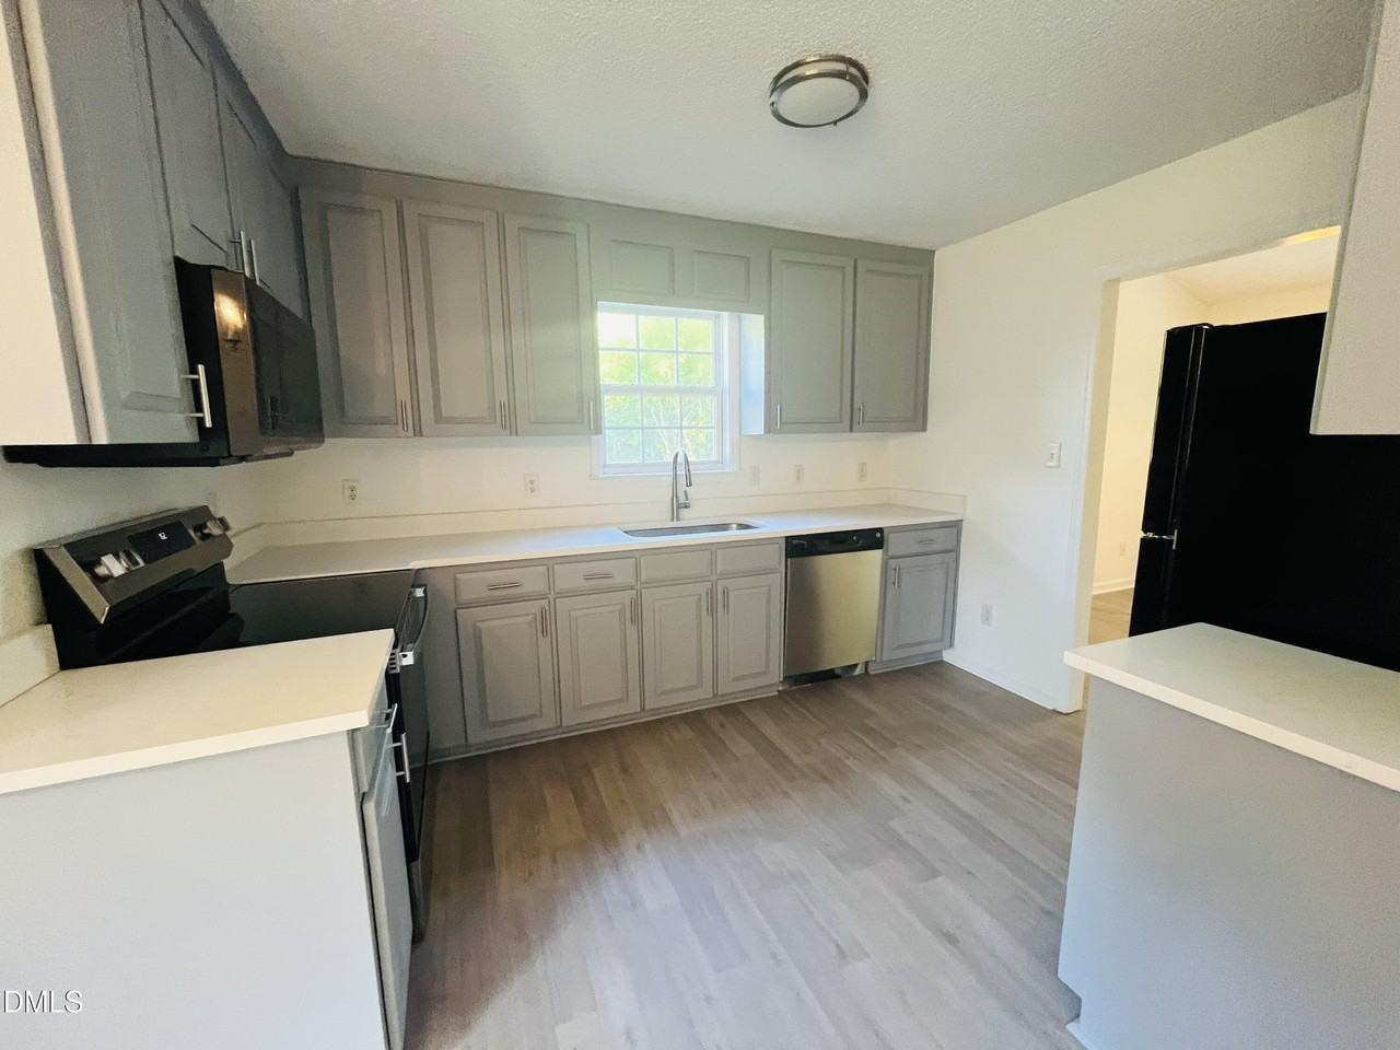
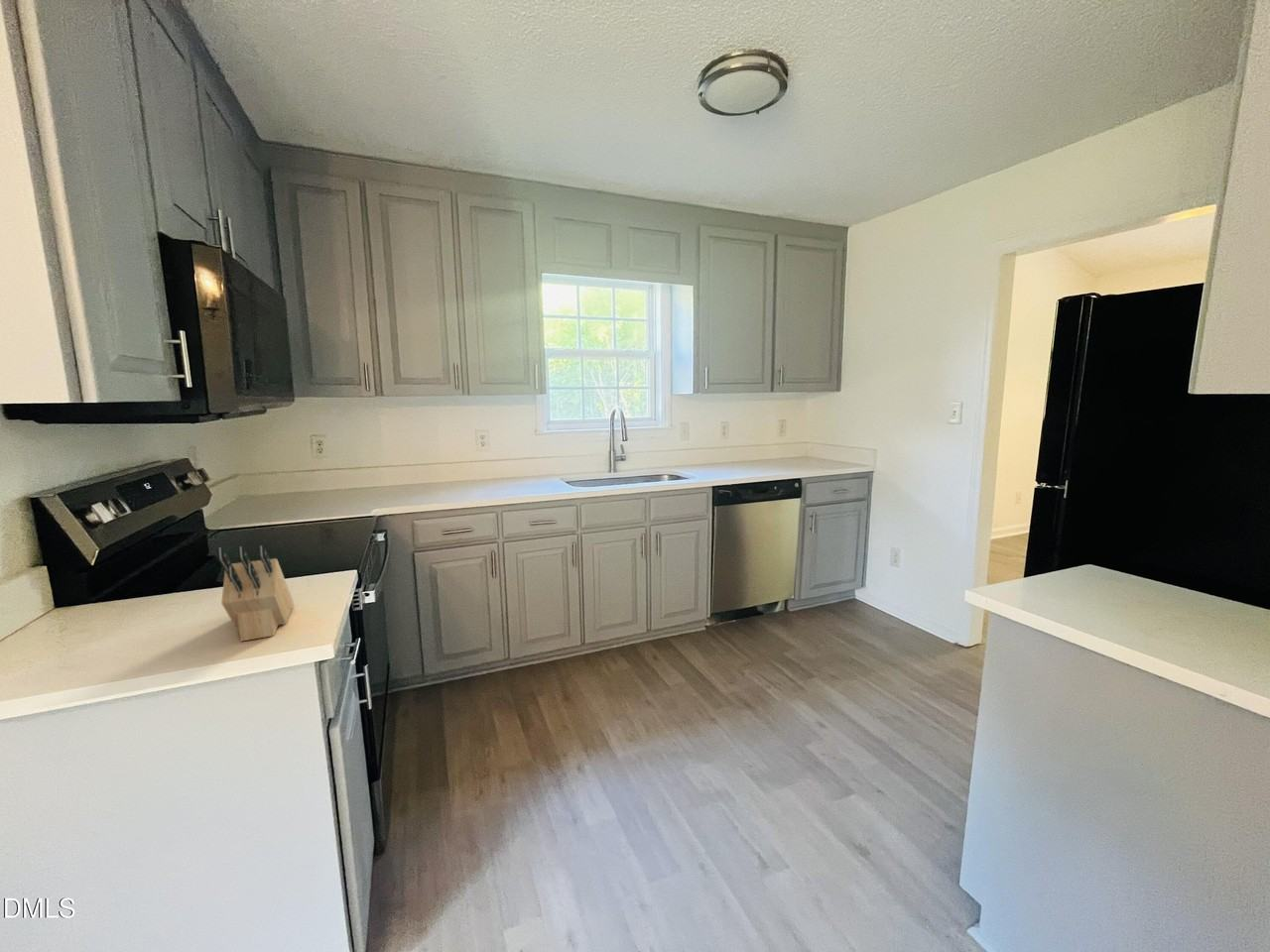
+ knife block [216,544,295,643]
